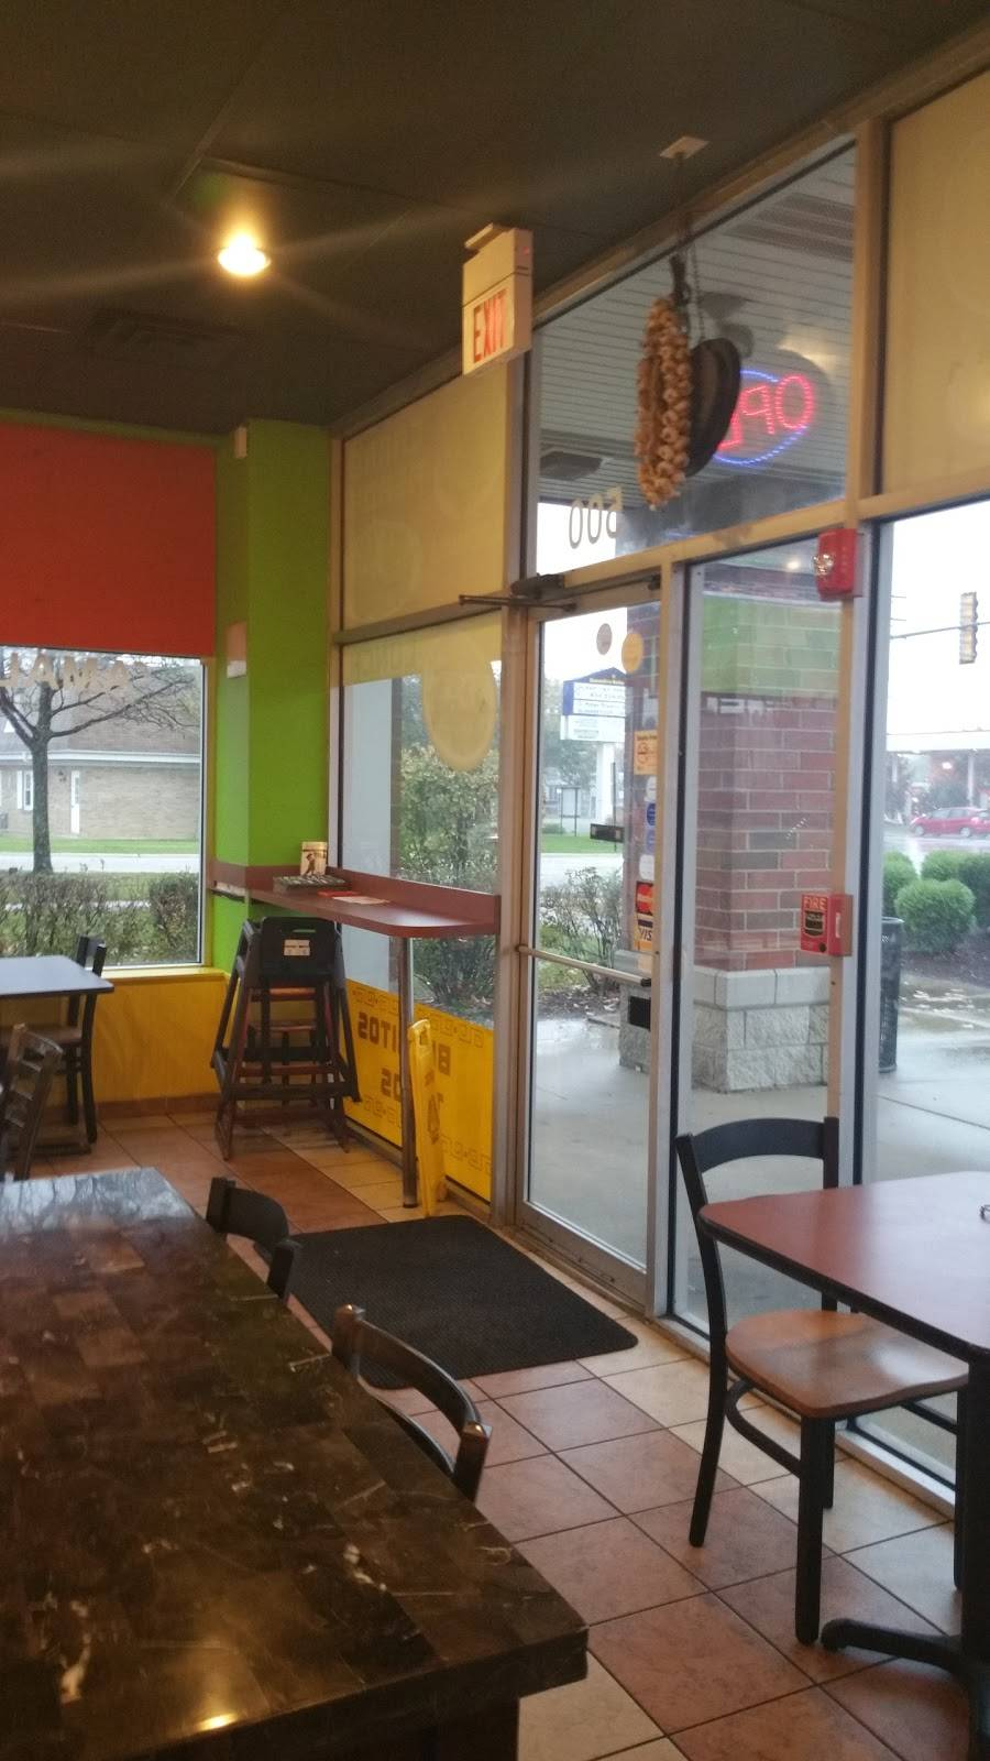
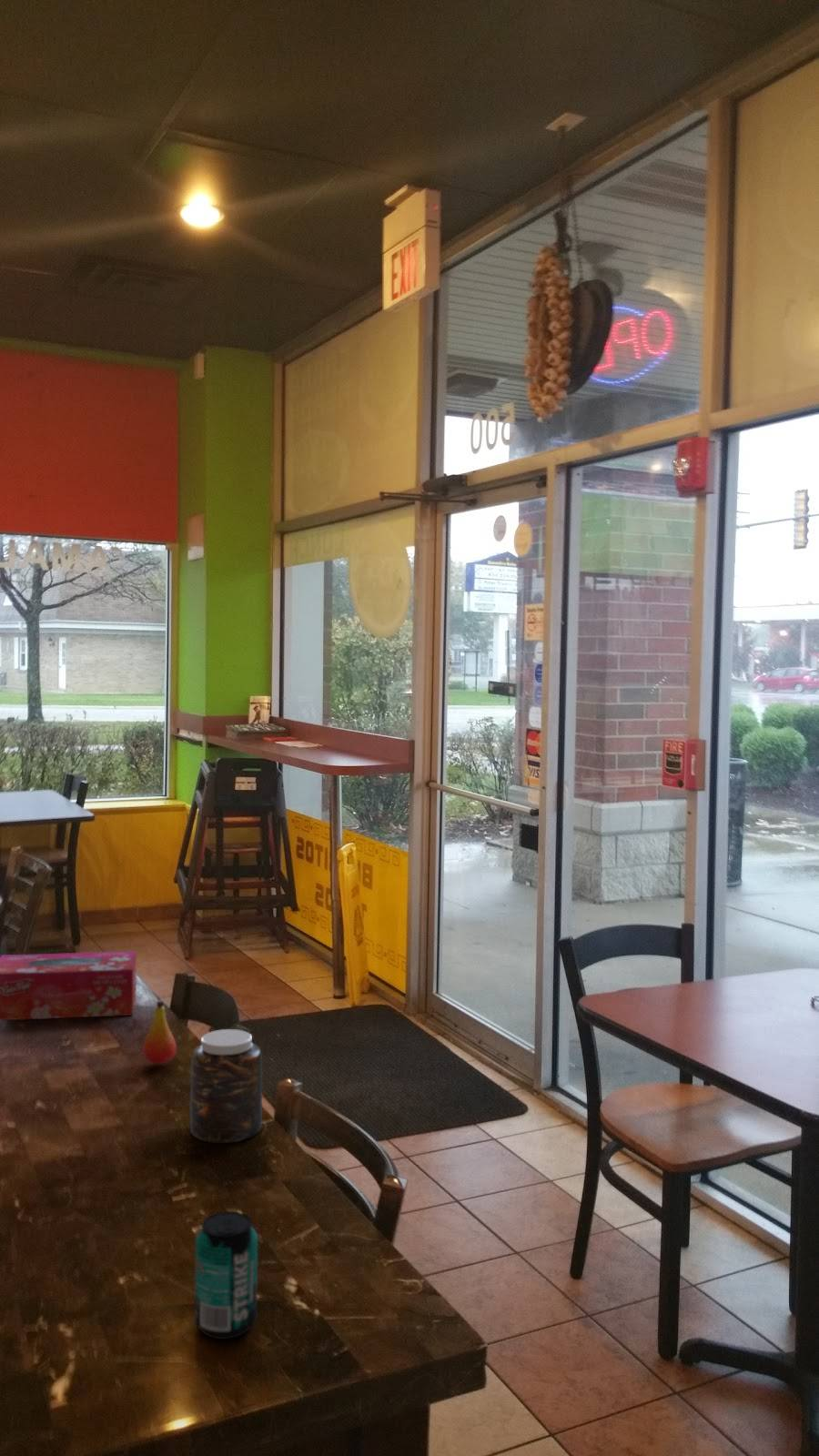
+ tissue box [0,950,137,1021]
+ hot sauce bottle [142,999,177,1065]
+ jar [189,1028,263,1144]
+ beverage can [194,1211,258,1340]
